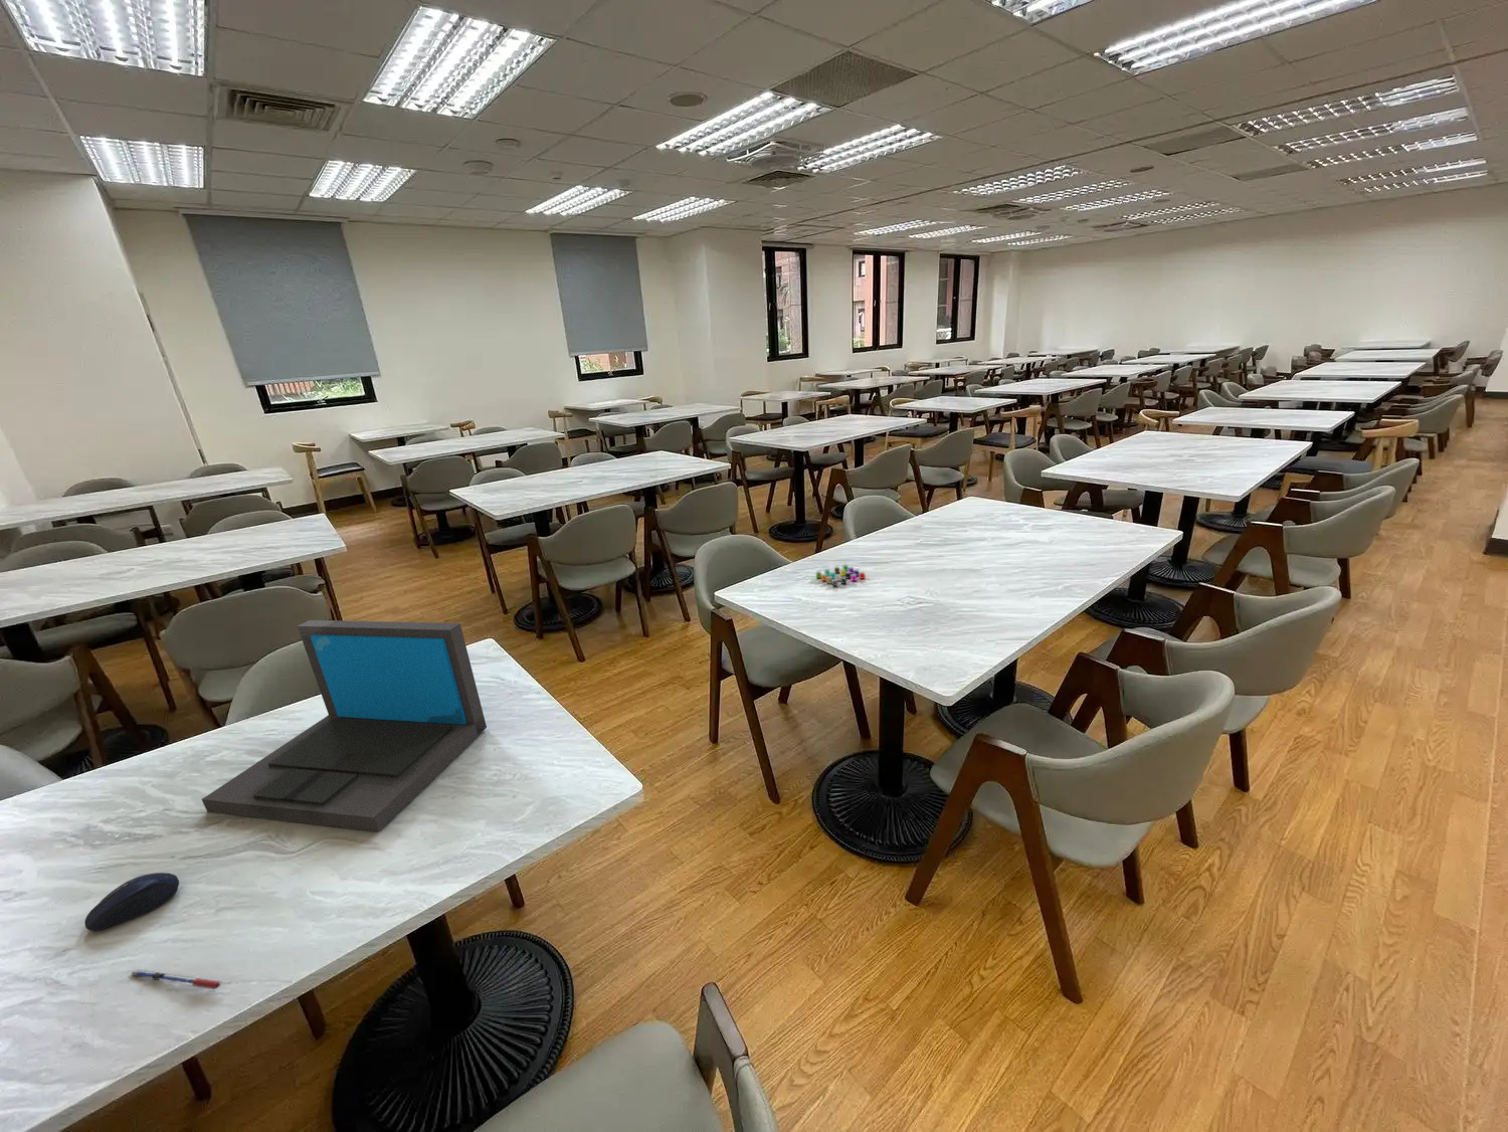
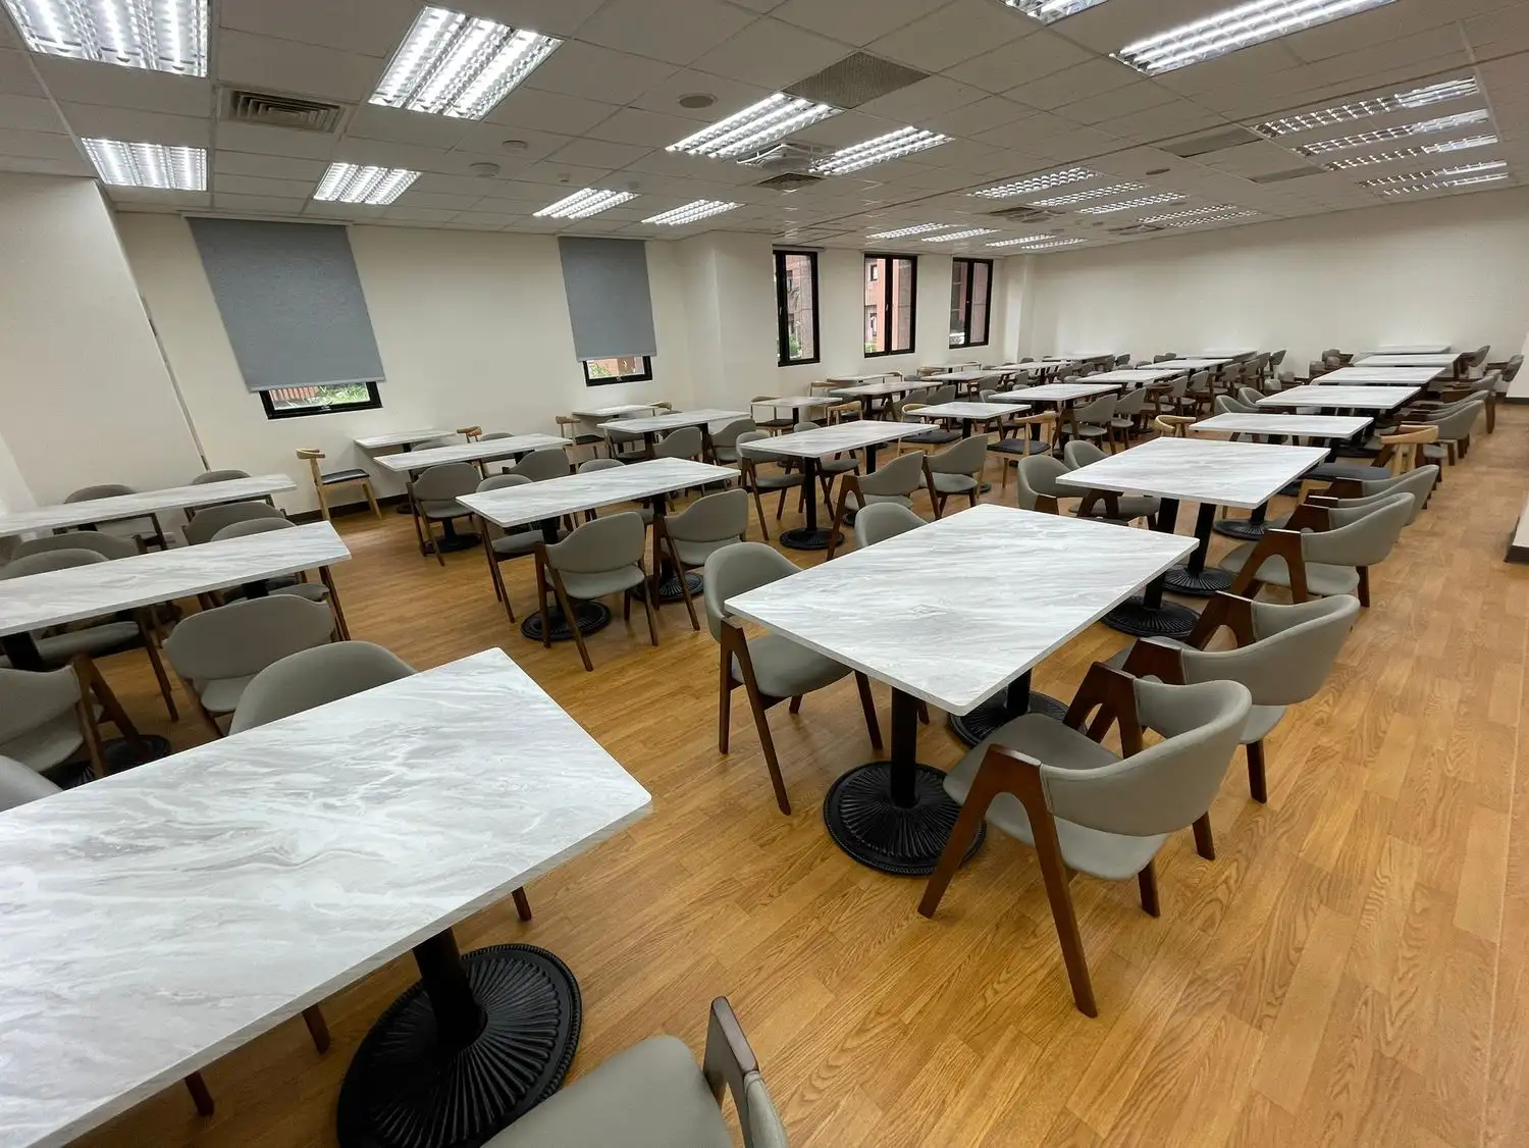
- mug [816,562,867,587]
- laptop [201,620,488,832]
- pen [128,969,224,990]
- computer mouse [83,872,180,932]
